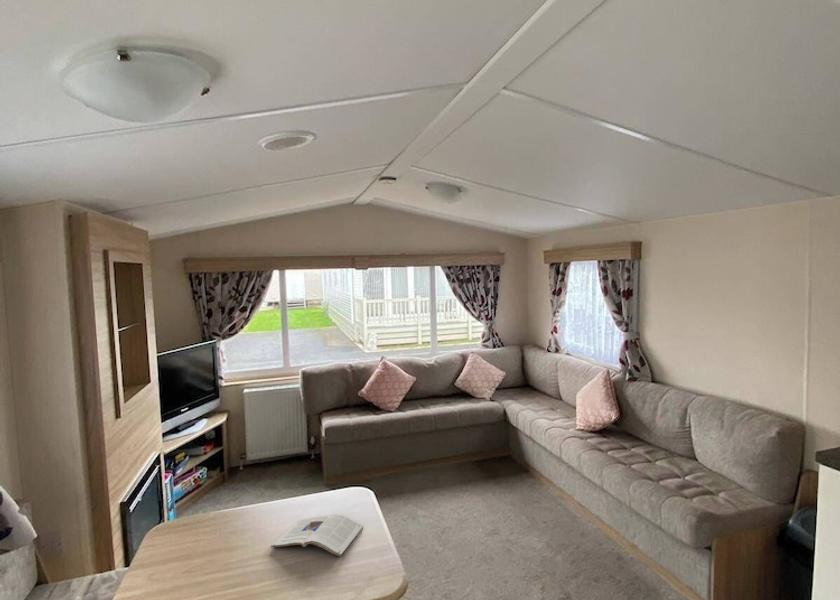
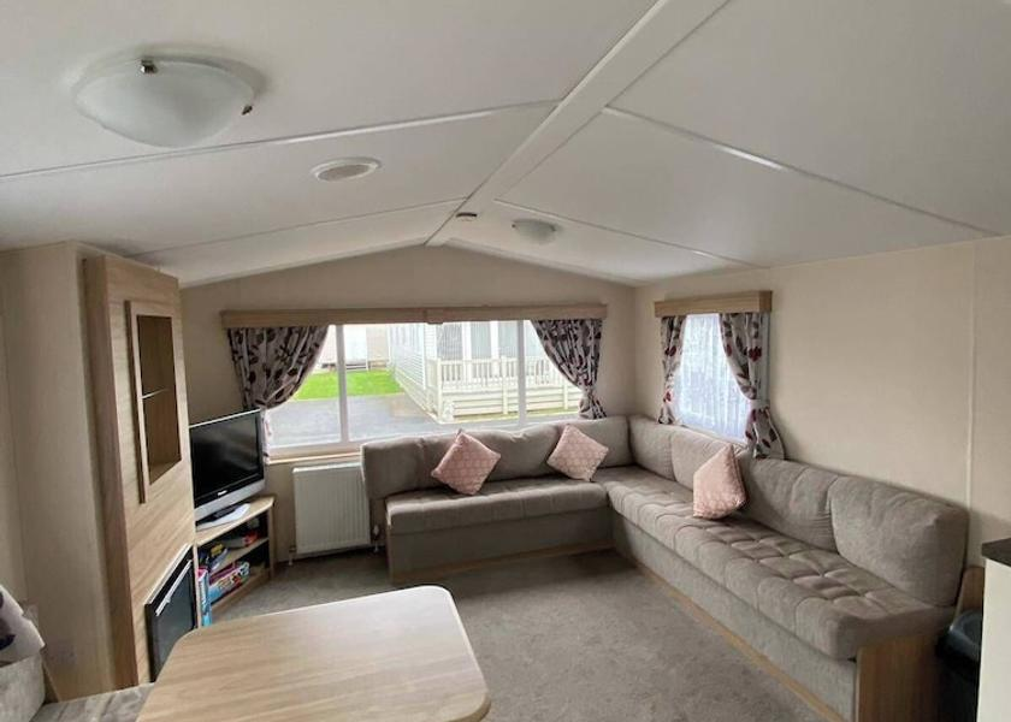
- magazine [270,513,364,557]
